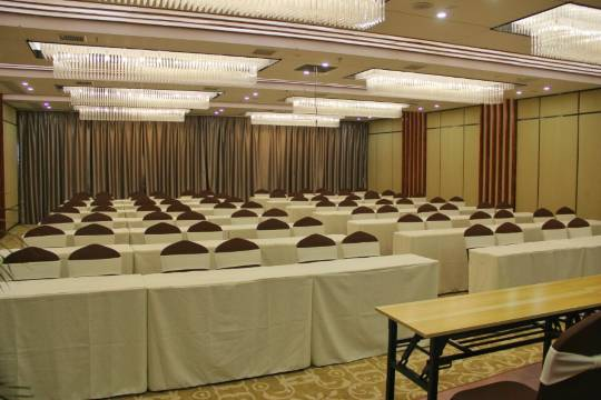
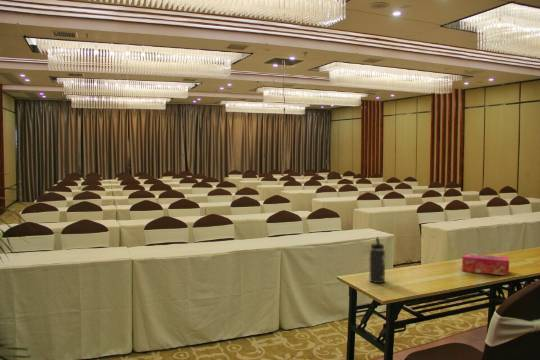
+ tissue box [461,252,510,277]
+ thermos bottle [368,236,386,284]
